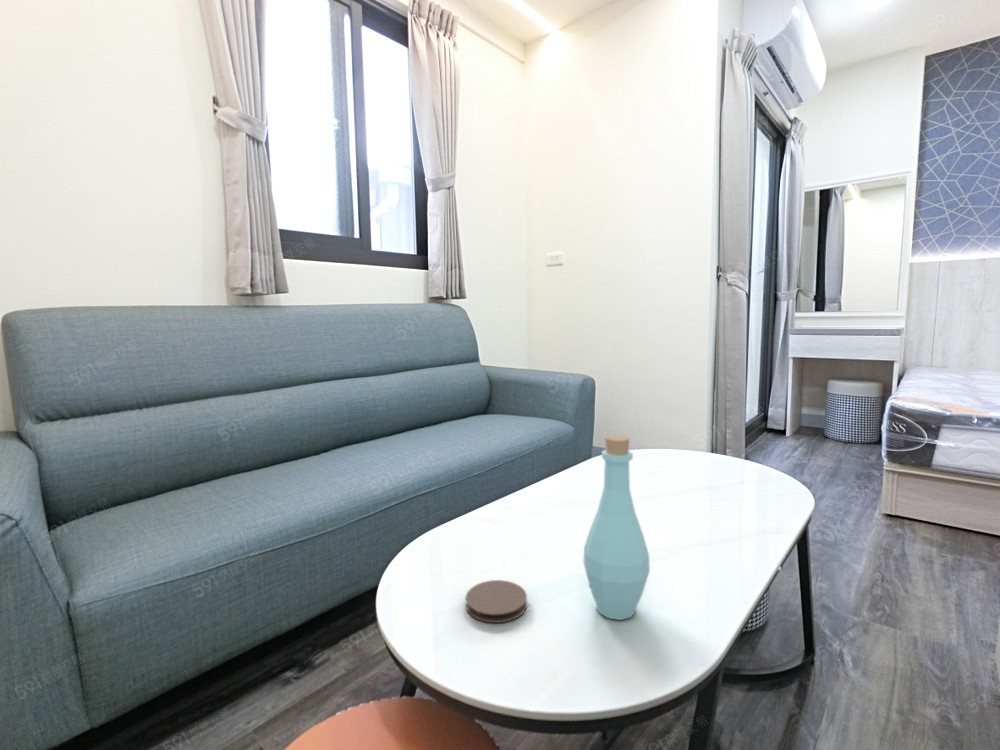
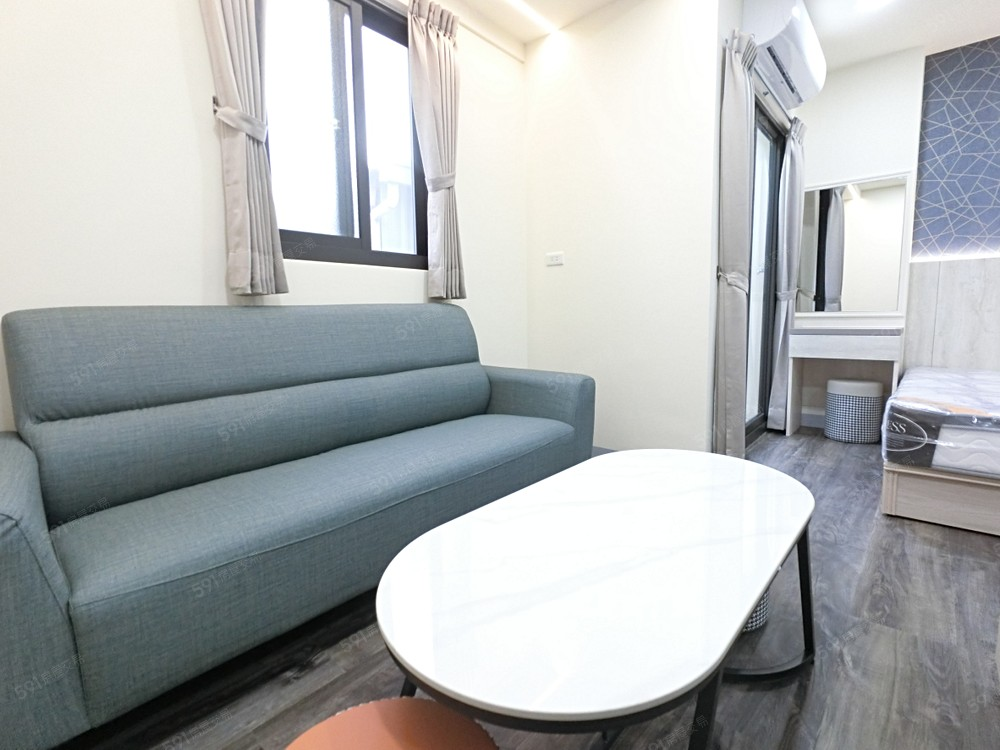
- coaster [465,579,528,624]
- bottle [582,434,651,621]
